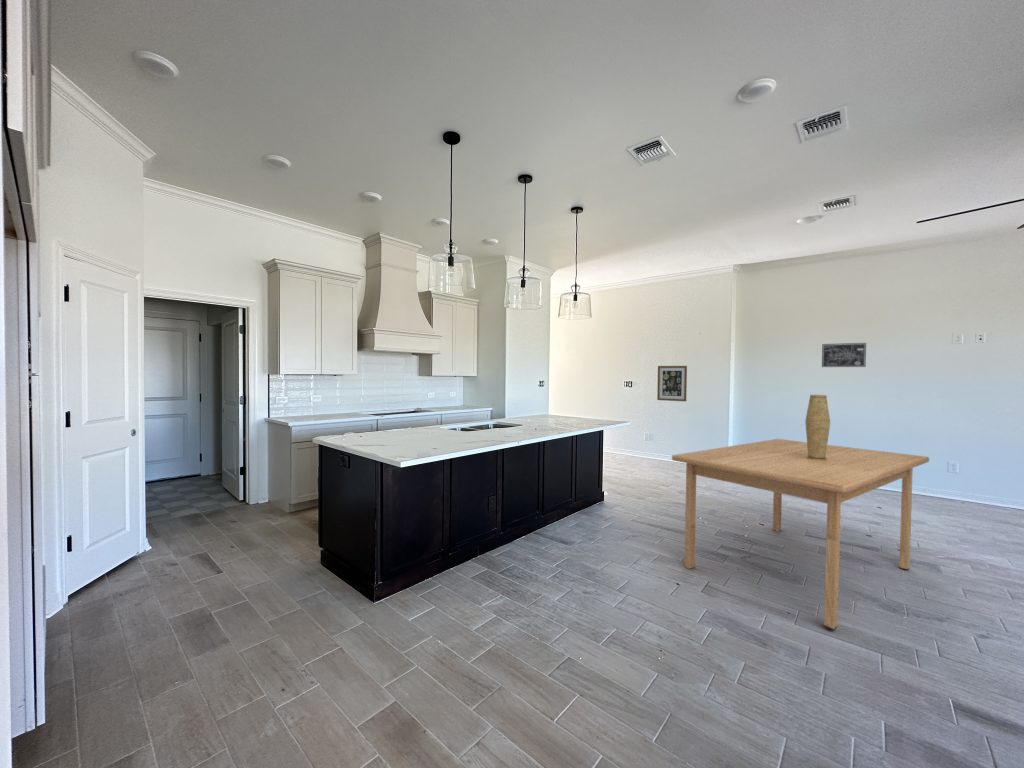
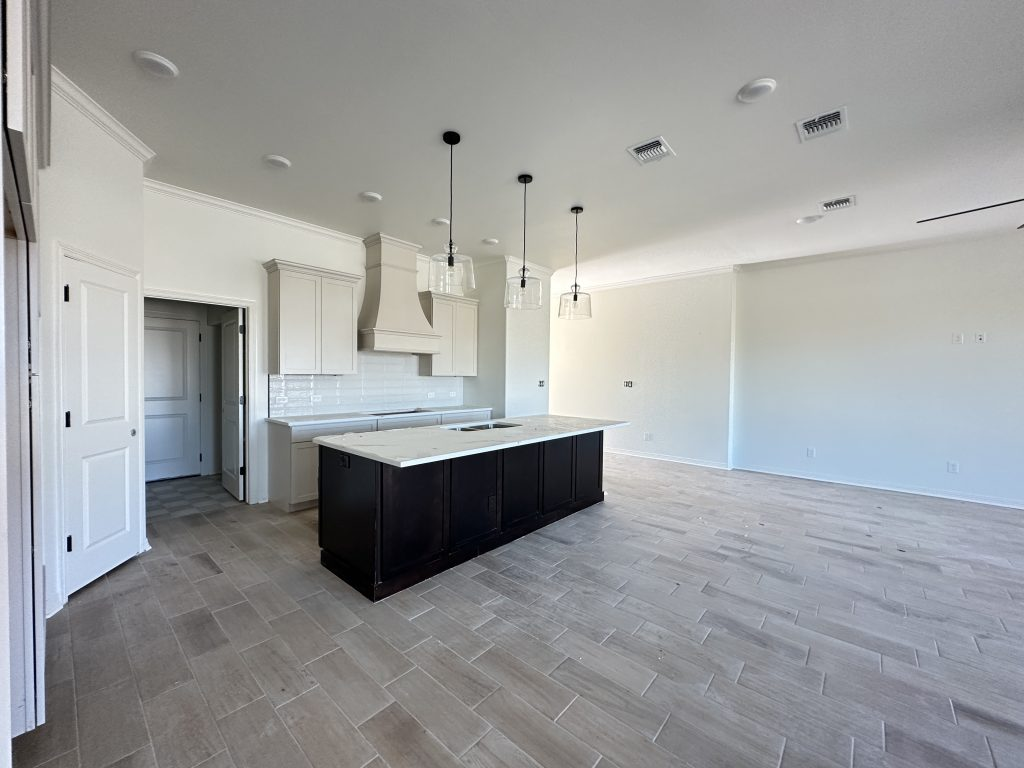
- wall art [821,342,867,368]
- table [671,438,930,631]
- wall art [656,365,688,402]
- vase [804,394,831,461]
